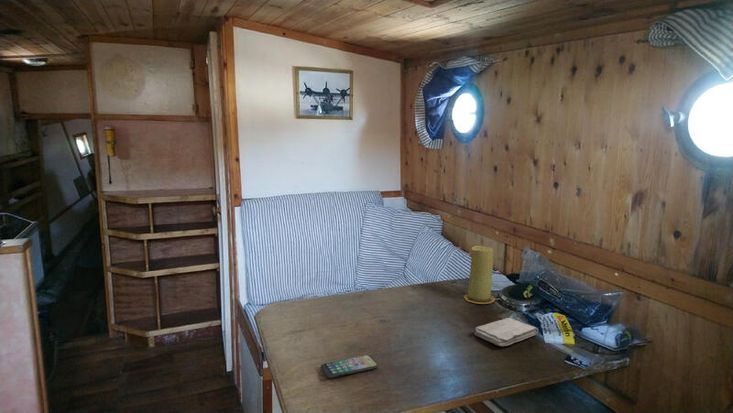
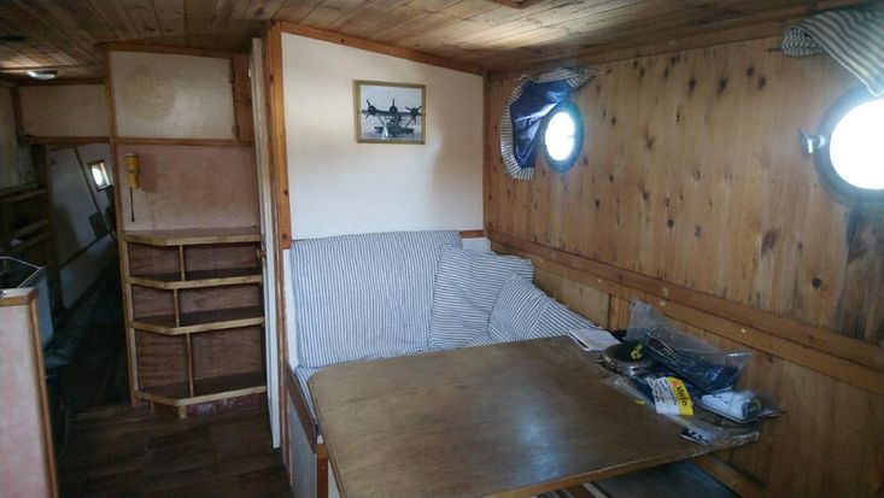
- candle [463,245,496,305]
- washcloth [474,317,539,347]
- smartphone [320,354,379,379]
